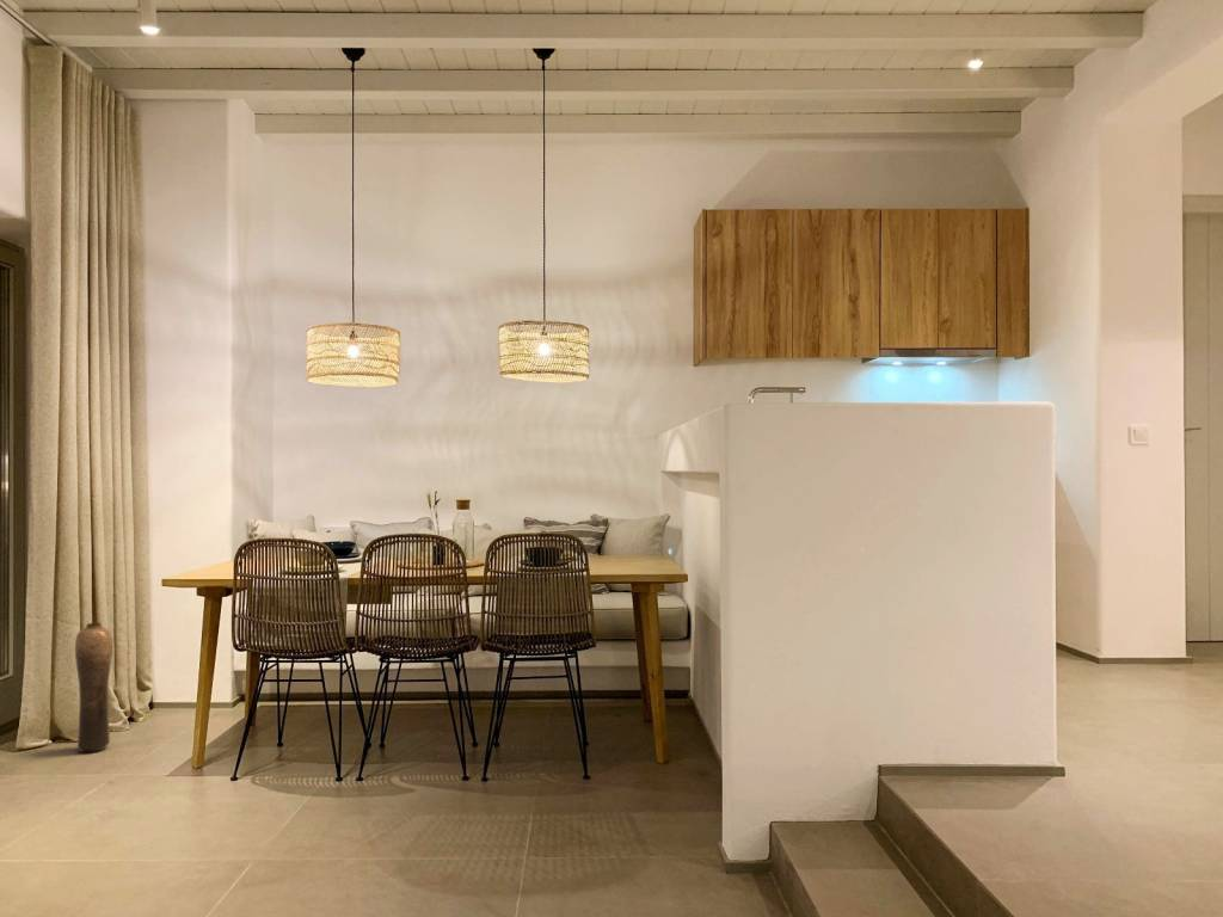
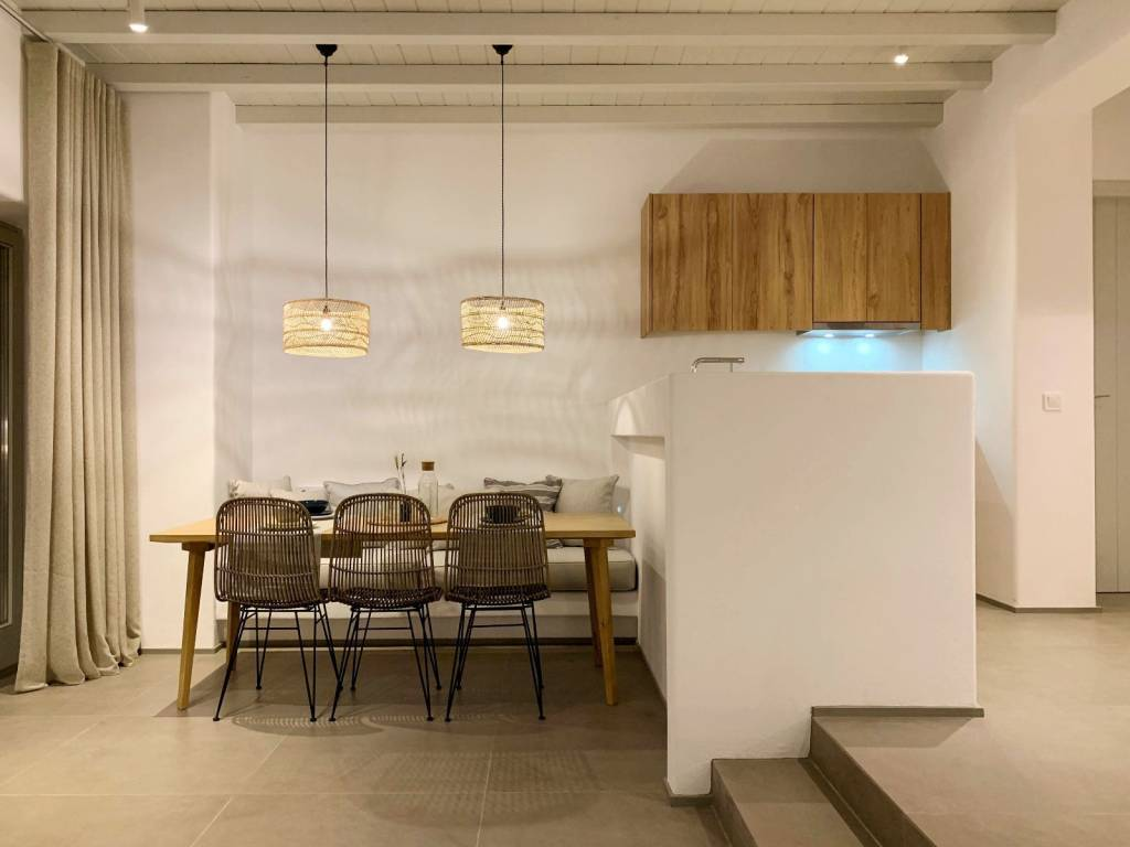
- vase [74,622,113,753]
